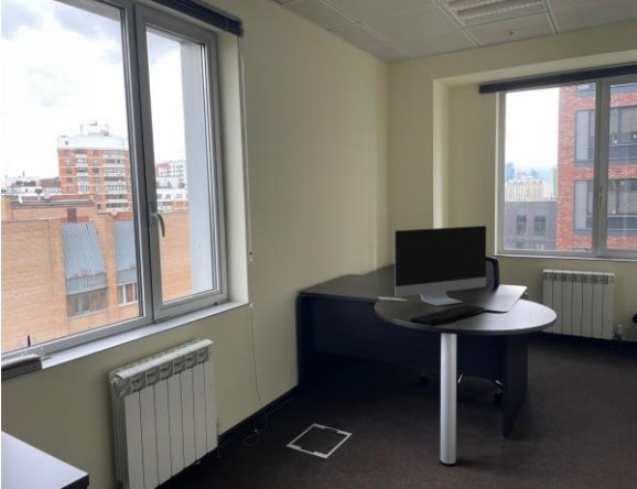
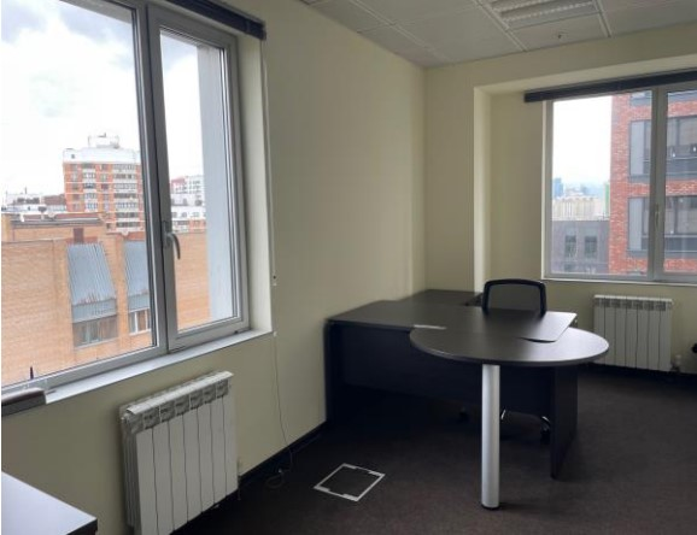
- keyboard [409,303,488,327]
- computer monitor [393,225,487,306]
